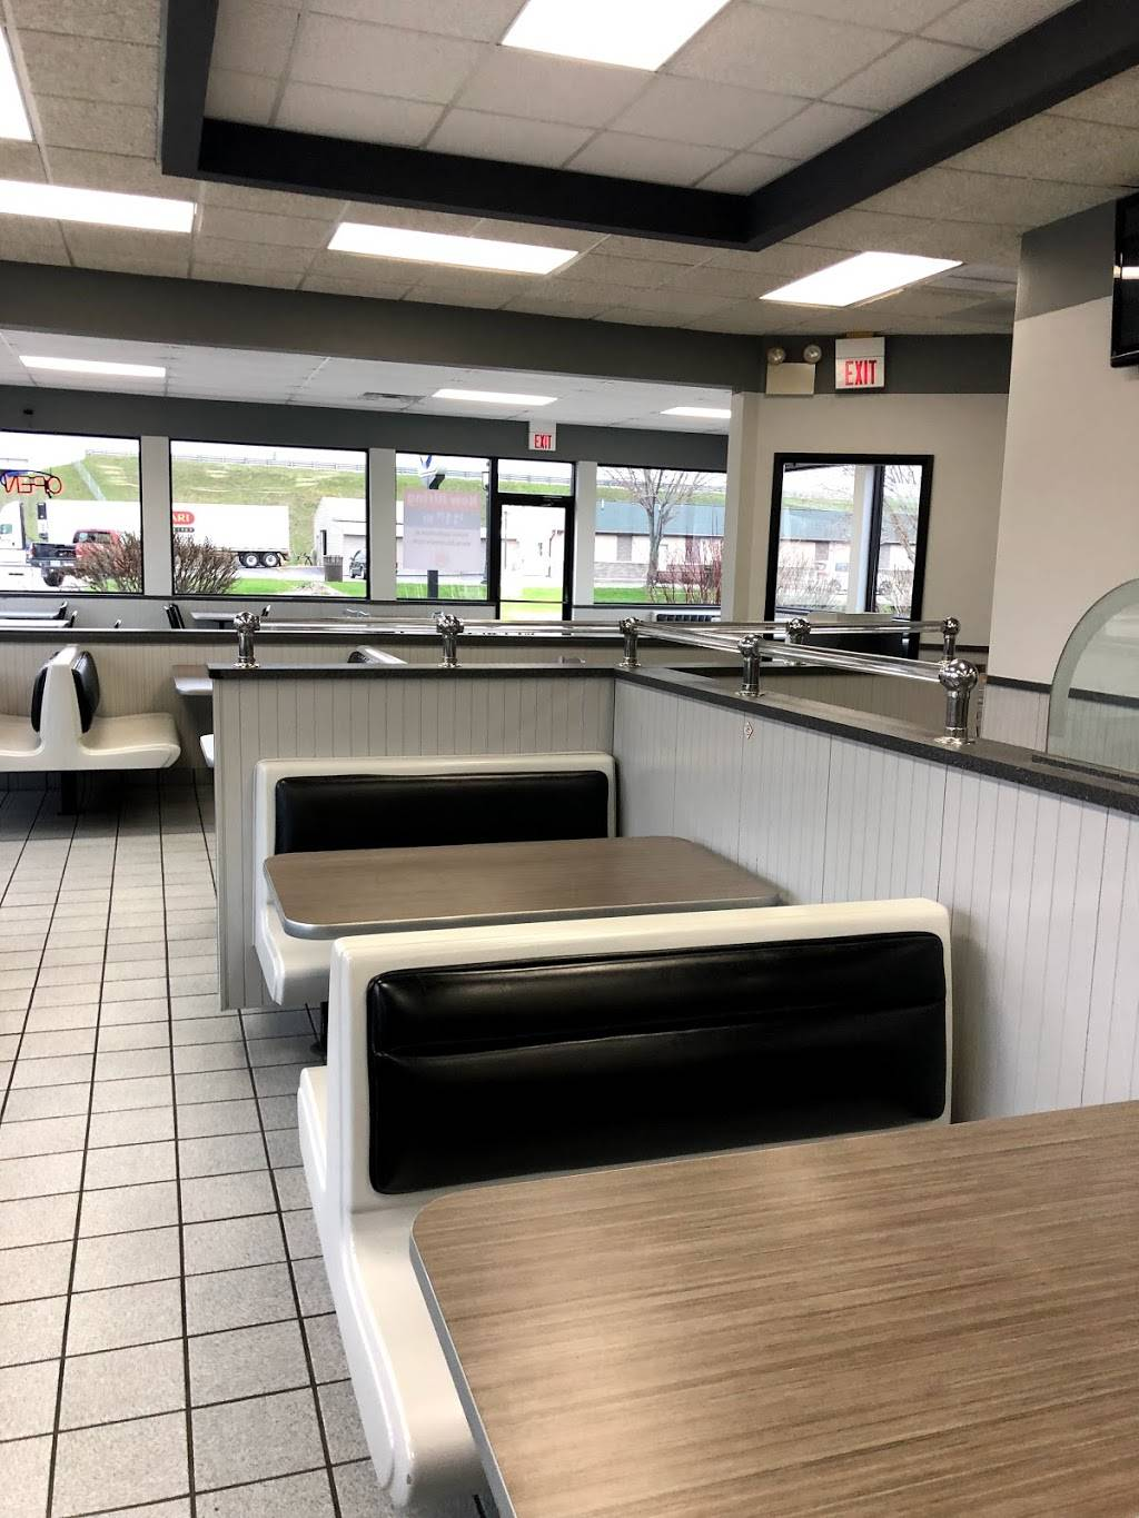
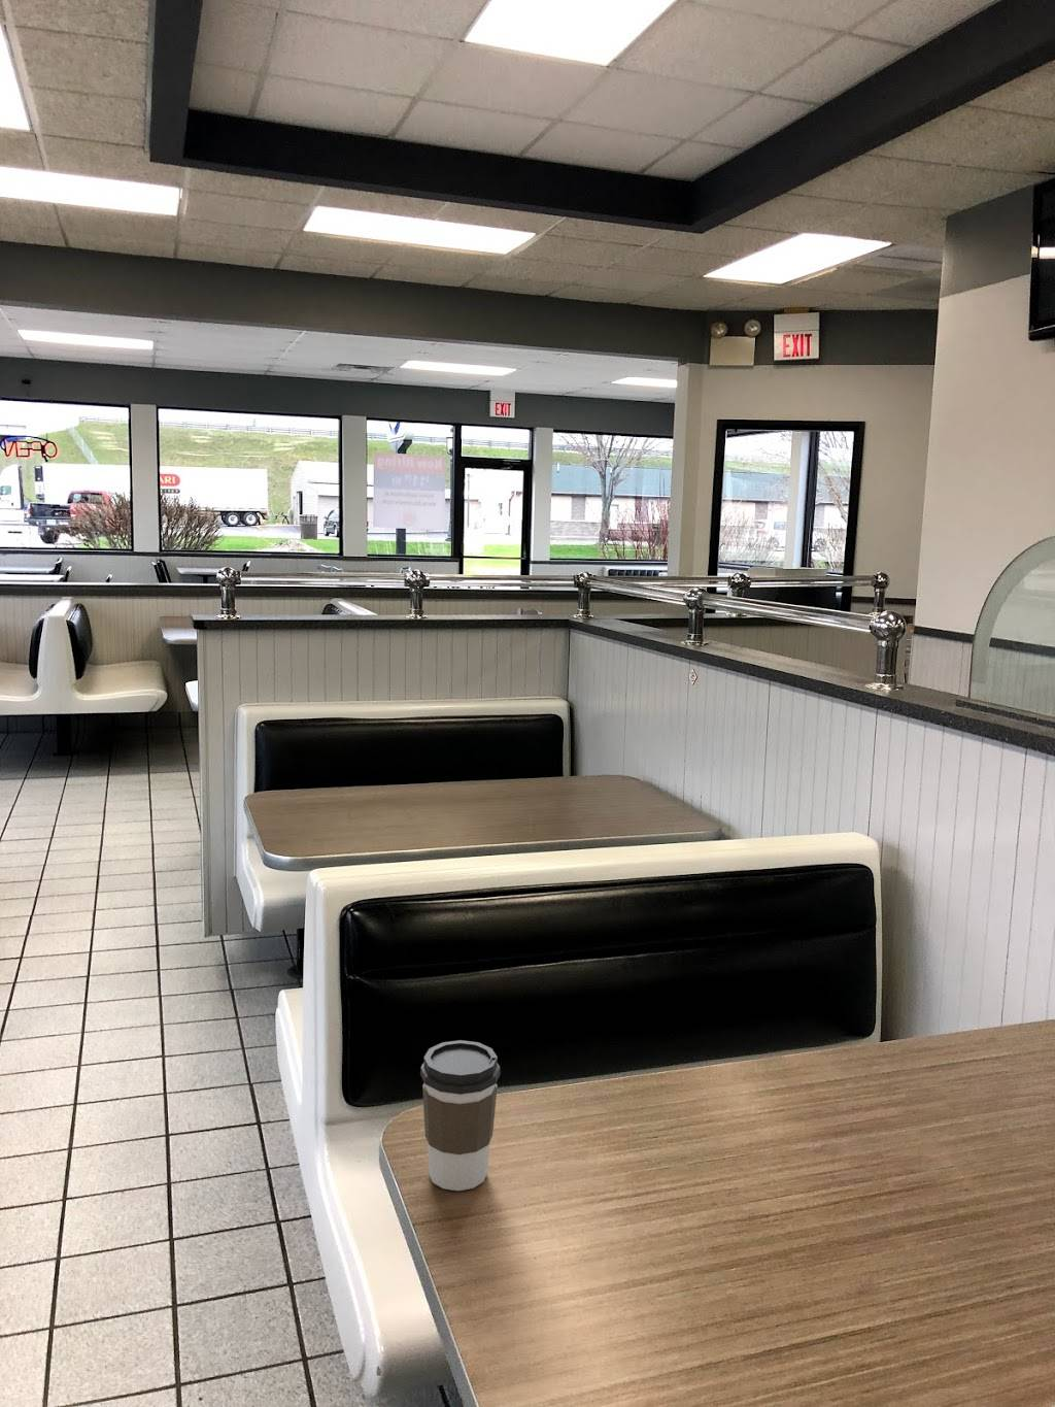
+ coffee cup [419,1039,502,1192]
